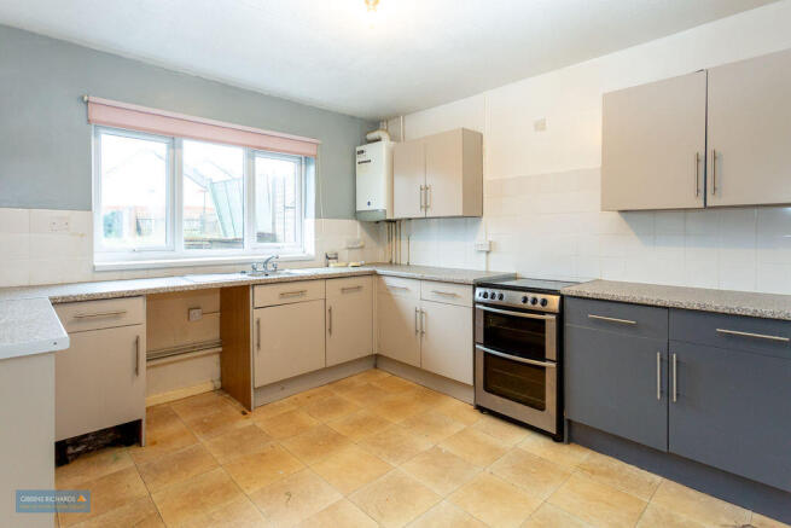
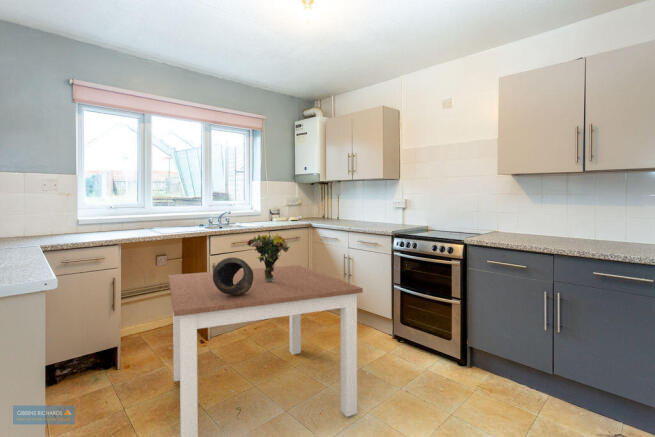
+ dining table [168,264,364,437]
+ bowl [212,256,253,295]
+ bouquet [246,233,291,282]
